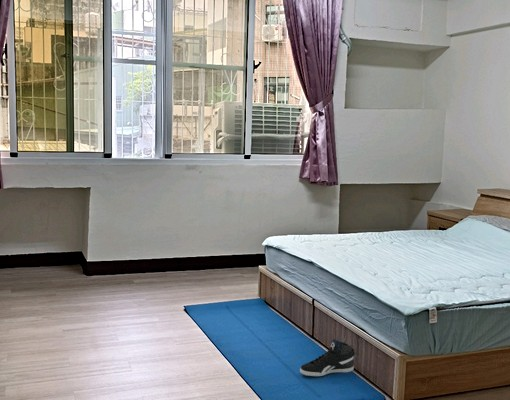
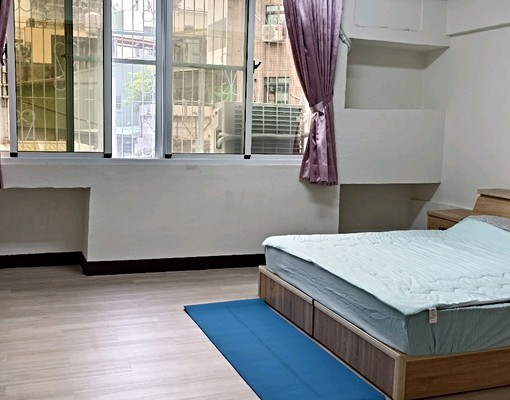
- sneaker [299,338,356,377]
